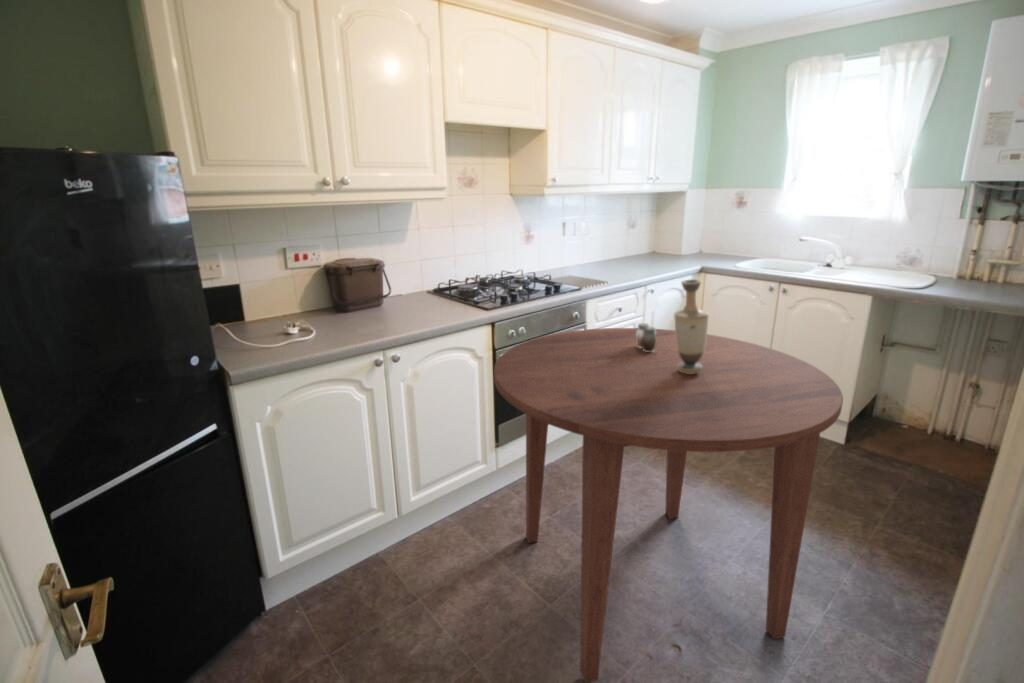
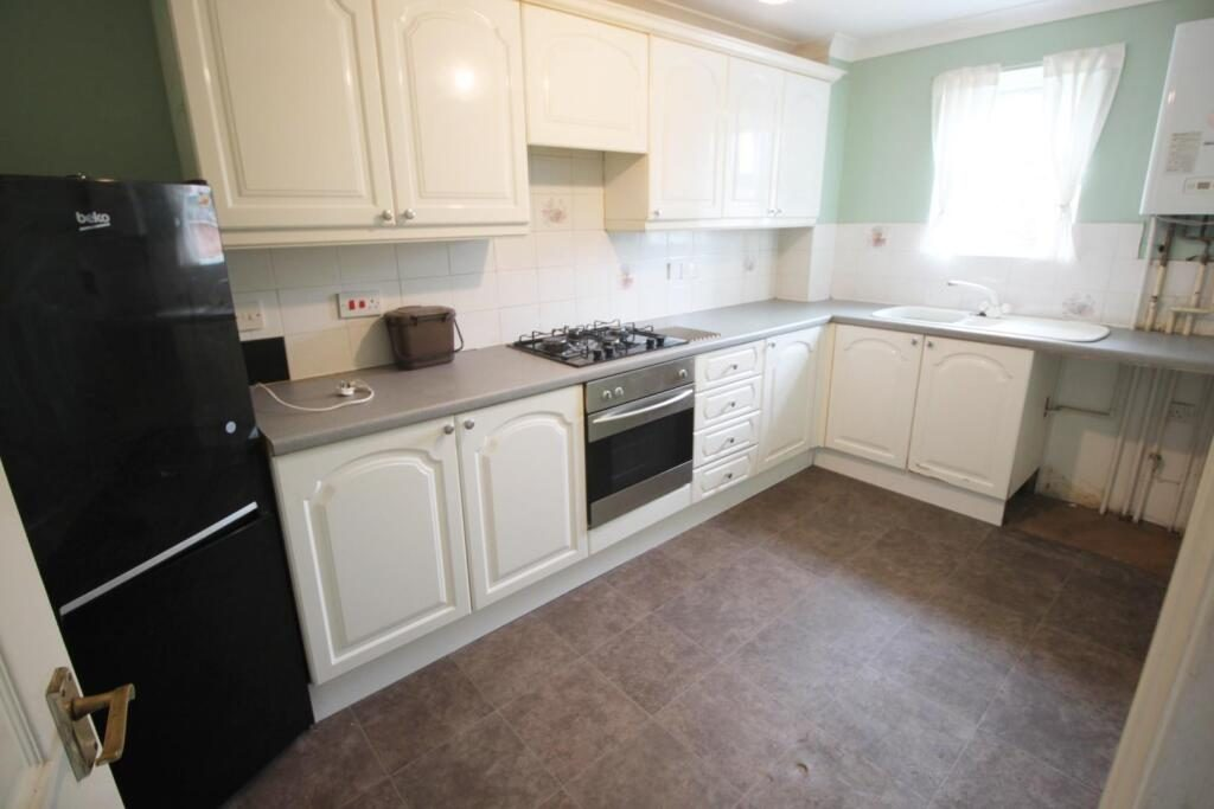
- salt and pepper shaker [636,322,657,352]
- vase [673,278,710,374]
- dining table [493,327,844,683]
